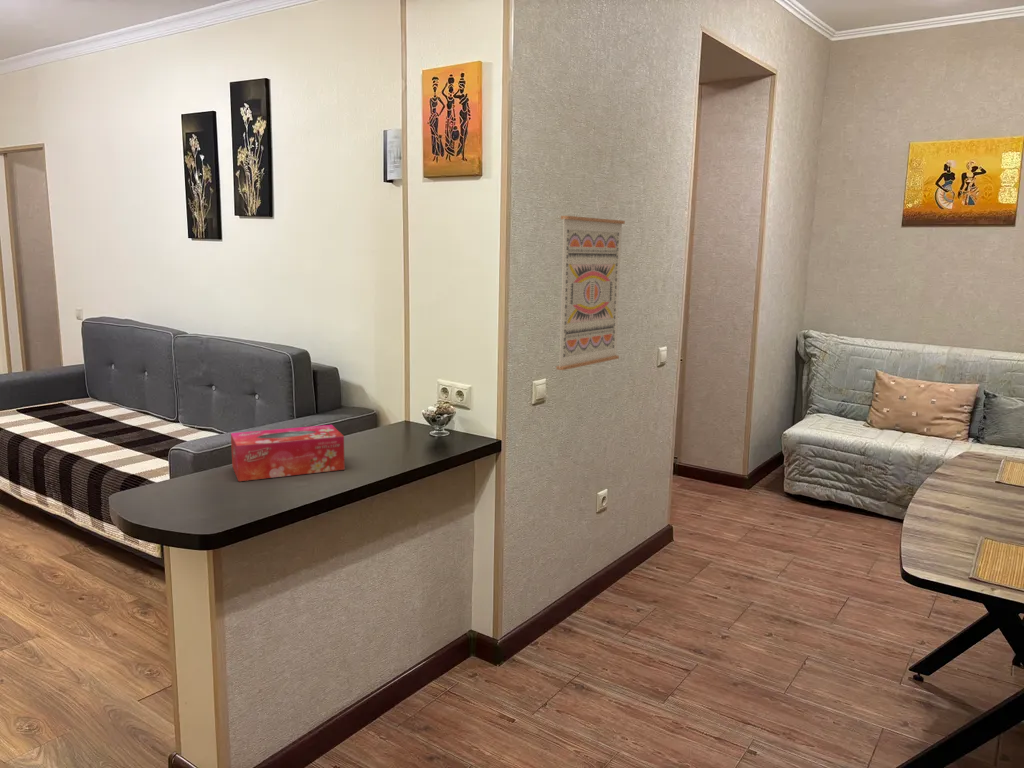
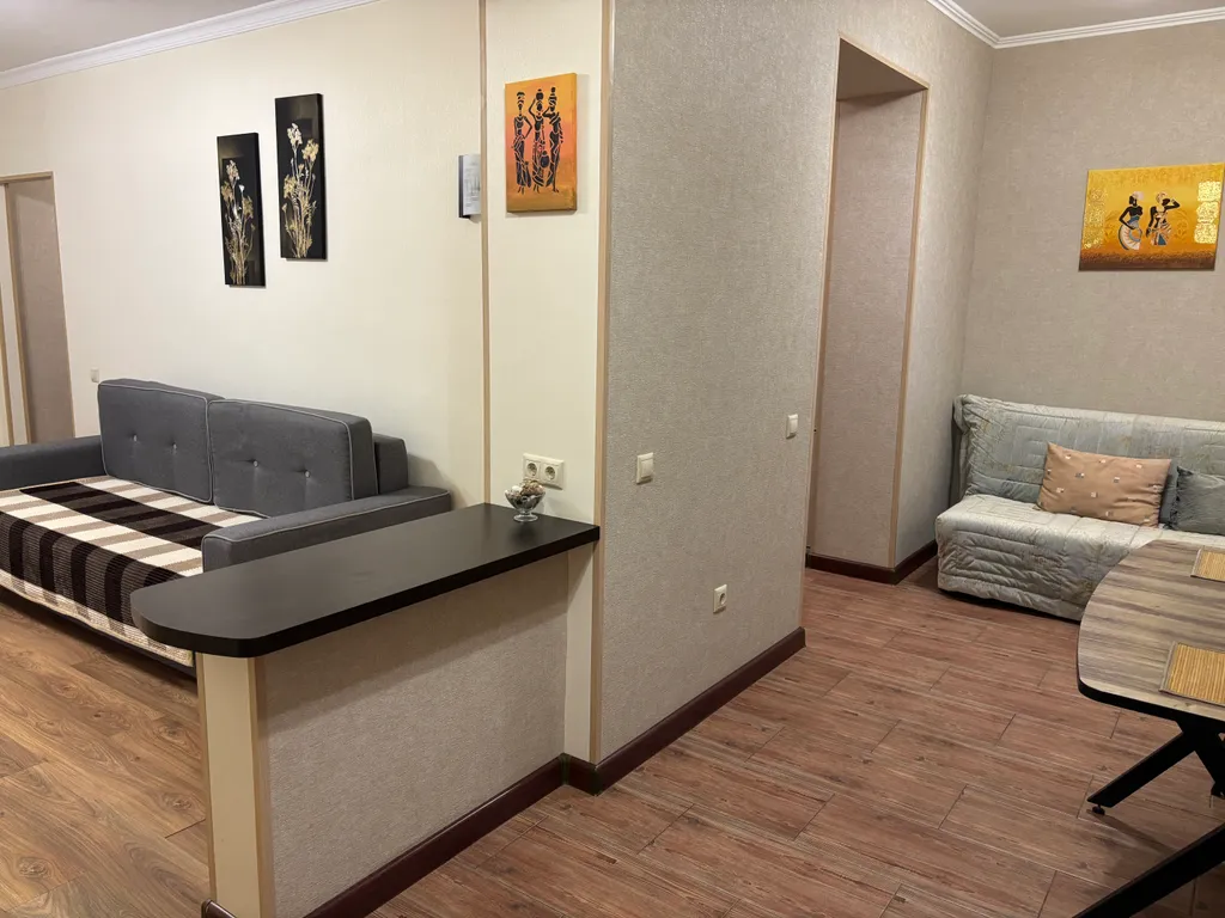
- tissue box [230,424,346,482]
- wall art [555,215,626,371]
